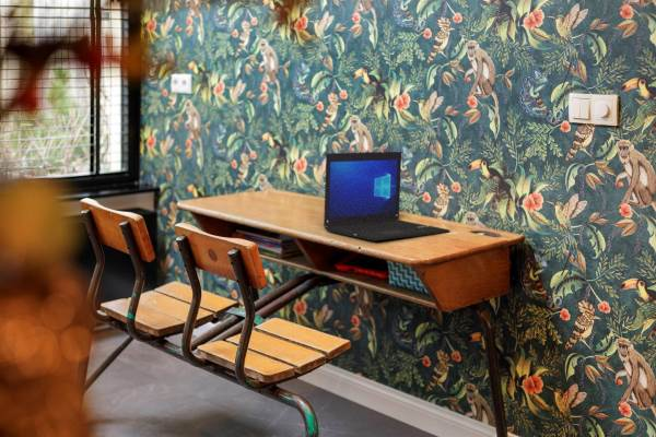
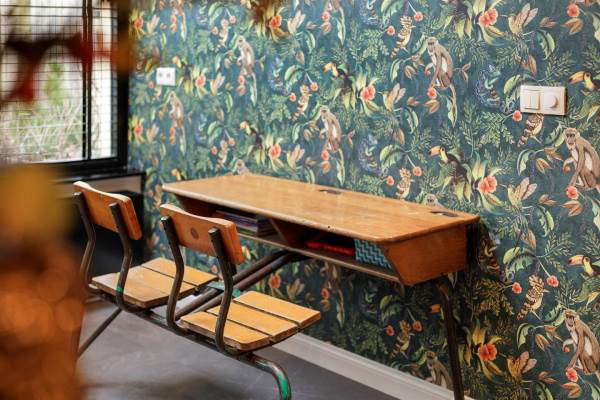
- laptop [323,151,450,243]
